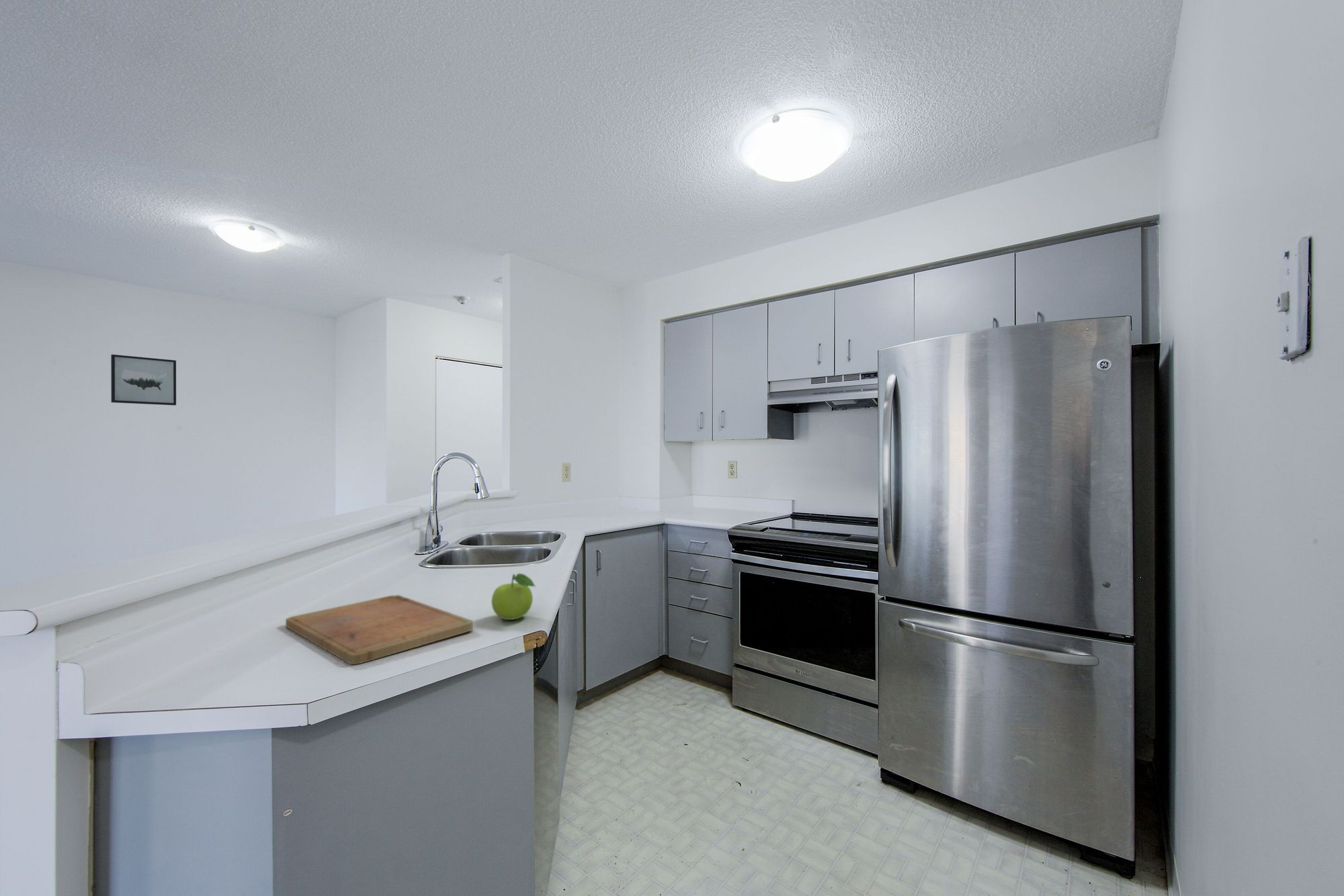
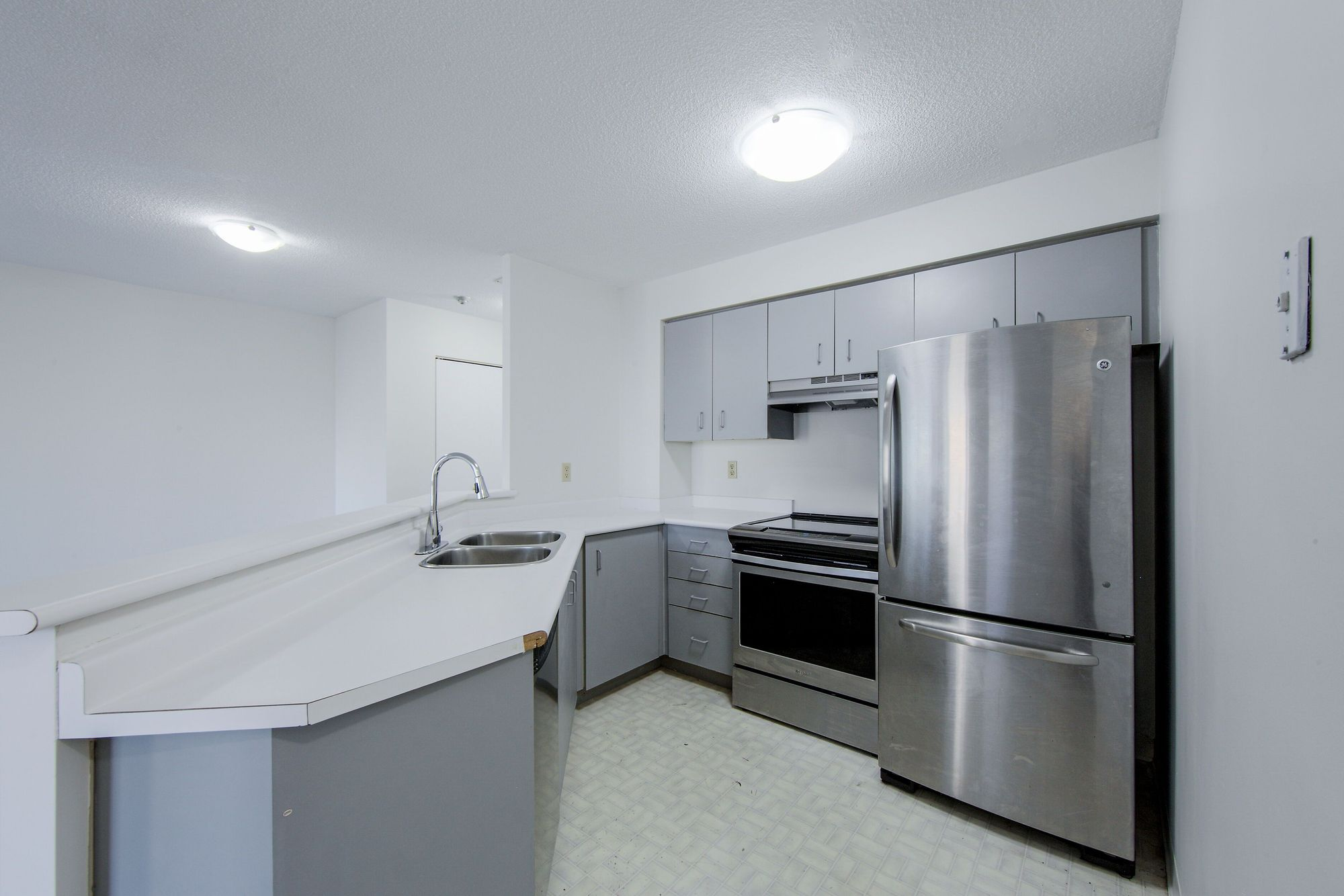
- fruit [491,572,536,621]
- cutting board [285,594,474,665]
- wall art [110,354,177,406]
